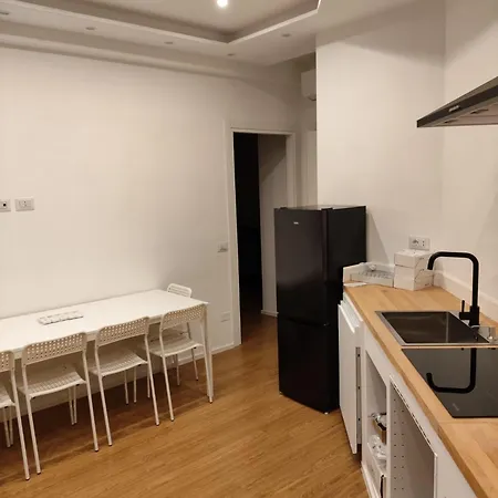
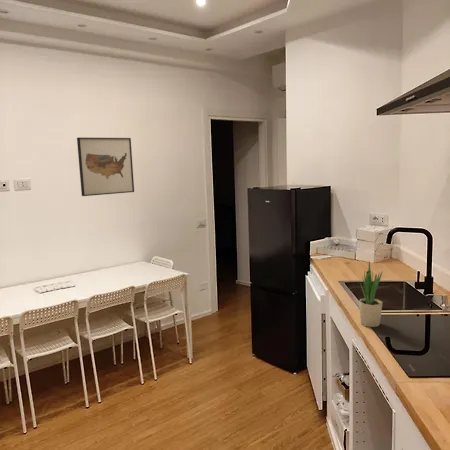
+ wall art [76,136,135,197]
+ potted plant [358,261,383,328]
